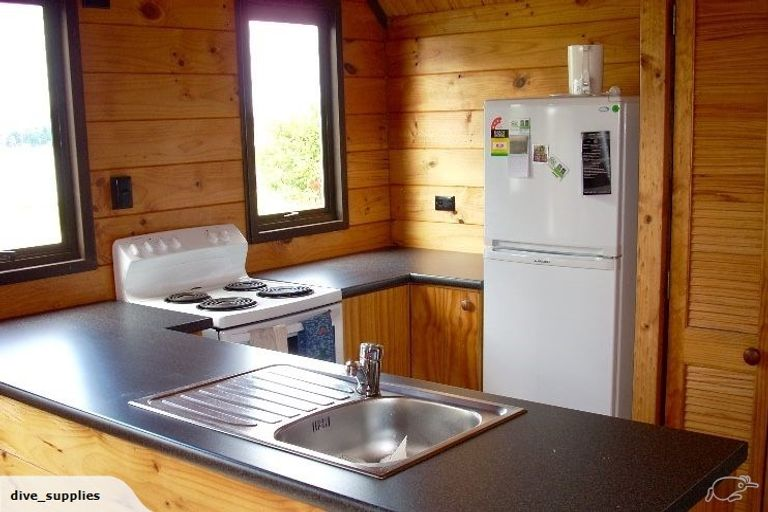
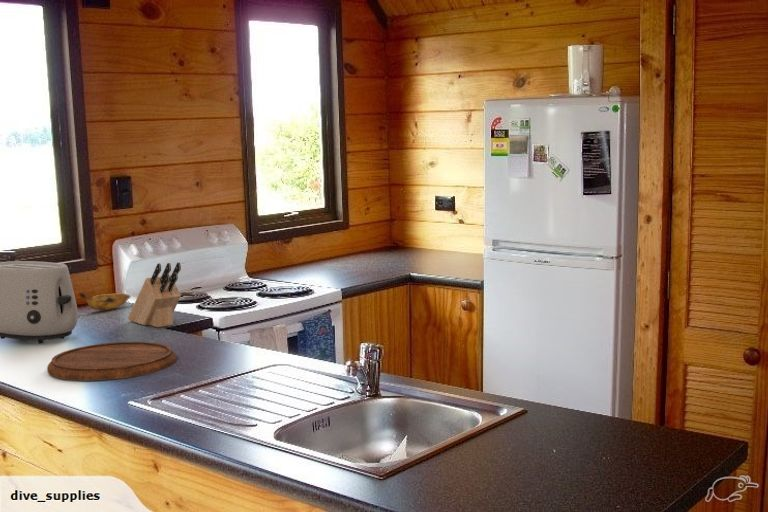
+ cutting board [46,341,178,381]
+ banana [78,291,131,311]
+ toaster [0,260,79,345]
+ knife block [127,262,182,328]
